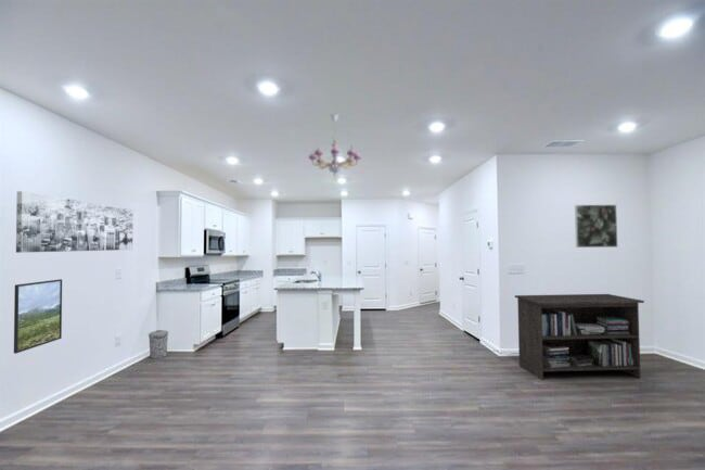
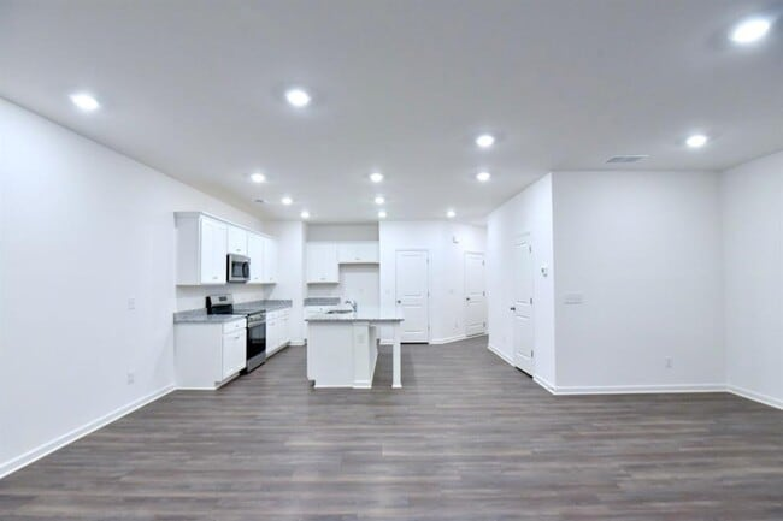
- wall art [15,190,133,254]
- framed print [13,278,63,355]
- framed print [574,204,618,249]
- storage cabinet [514,293,645,381]
- trash can [148,329,169,359]
- chandelier [308,113,362,178]
